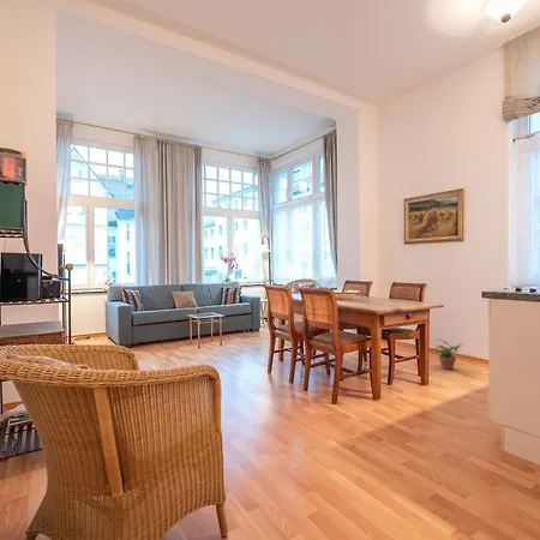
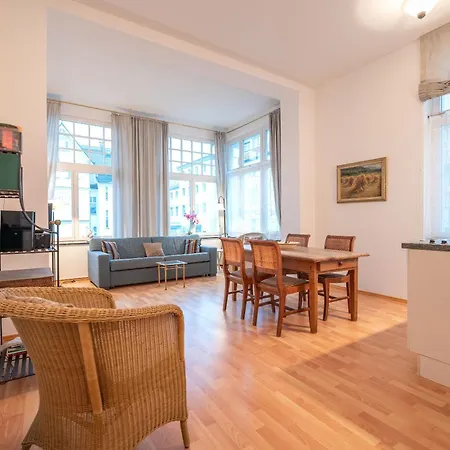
- potted plant [434,338,464,371]
